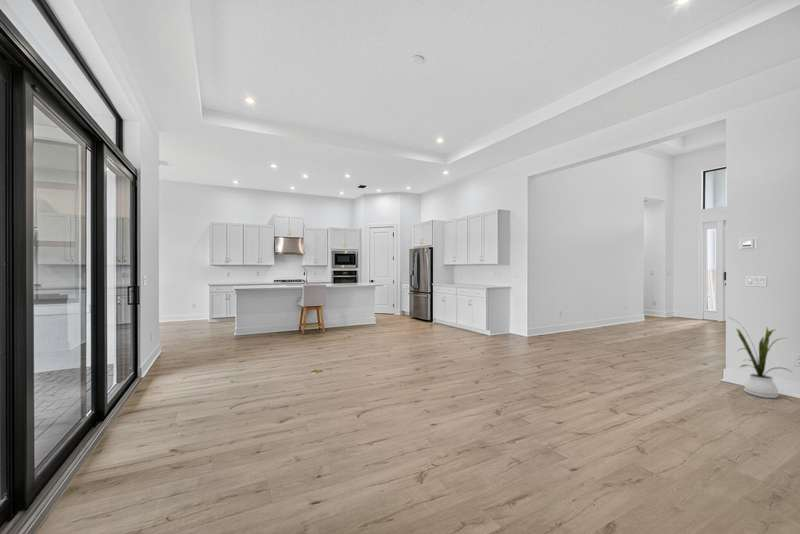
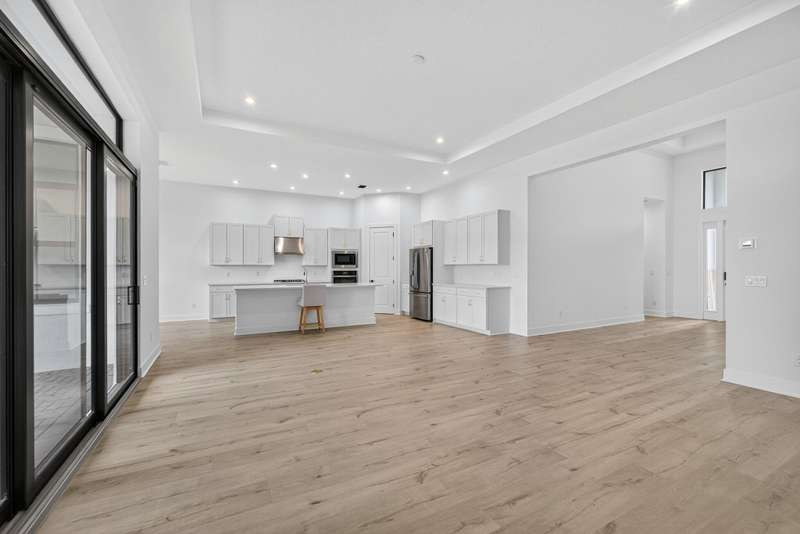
- house plant [726,316,792,399]
